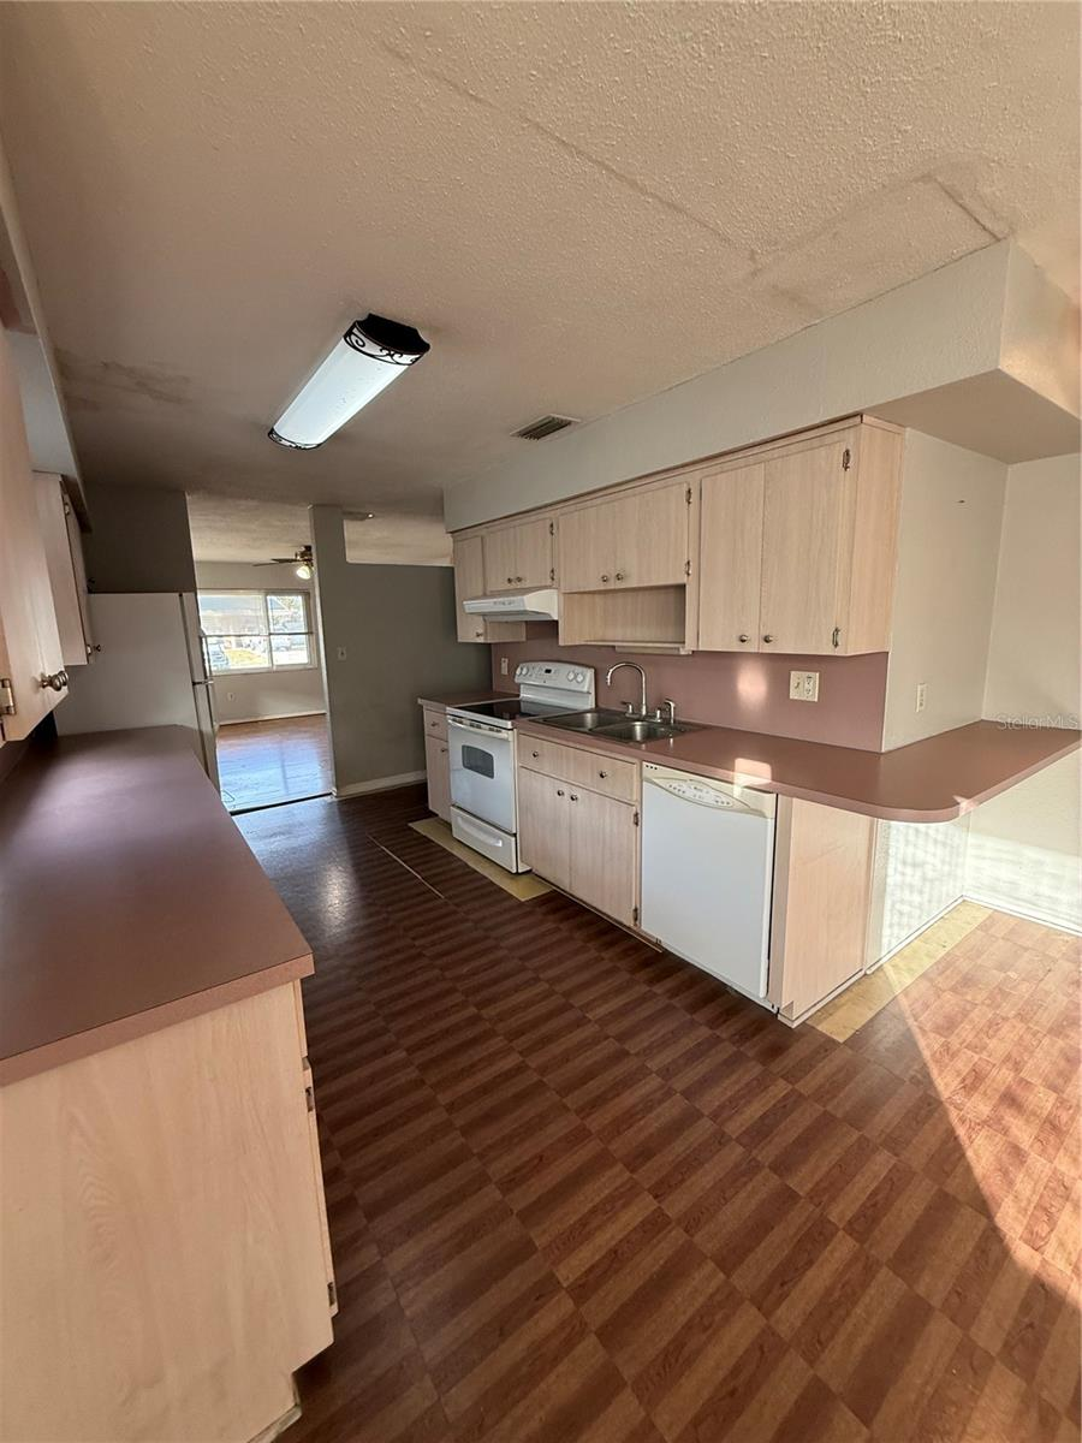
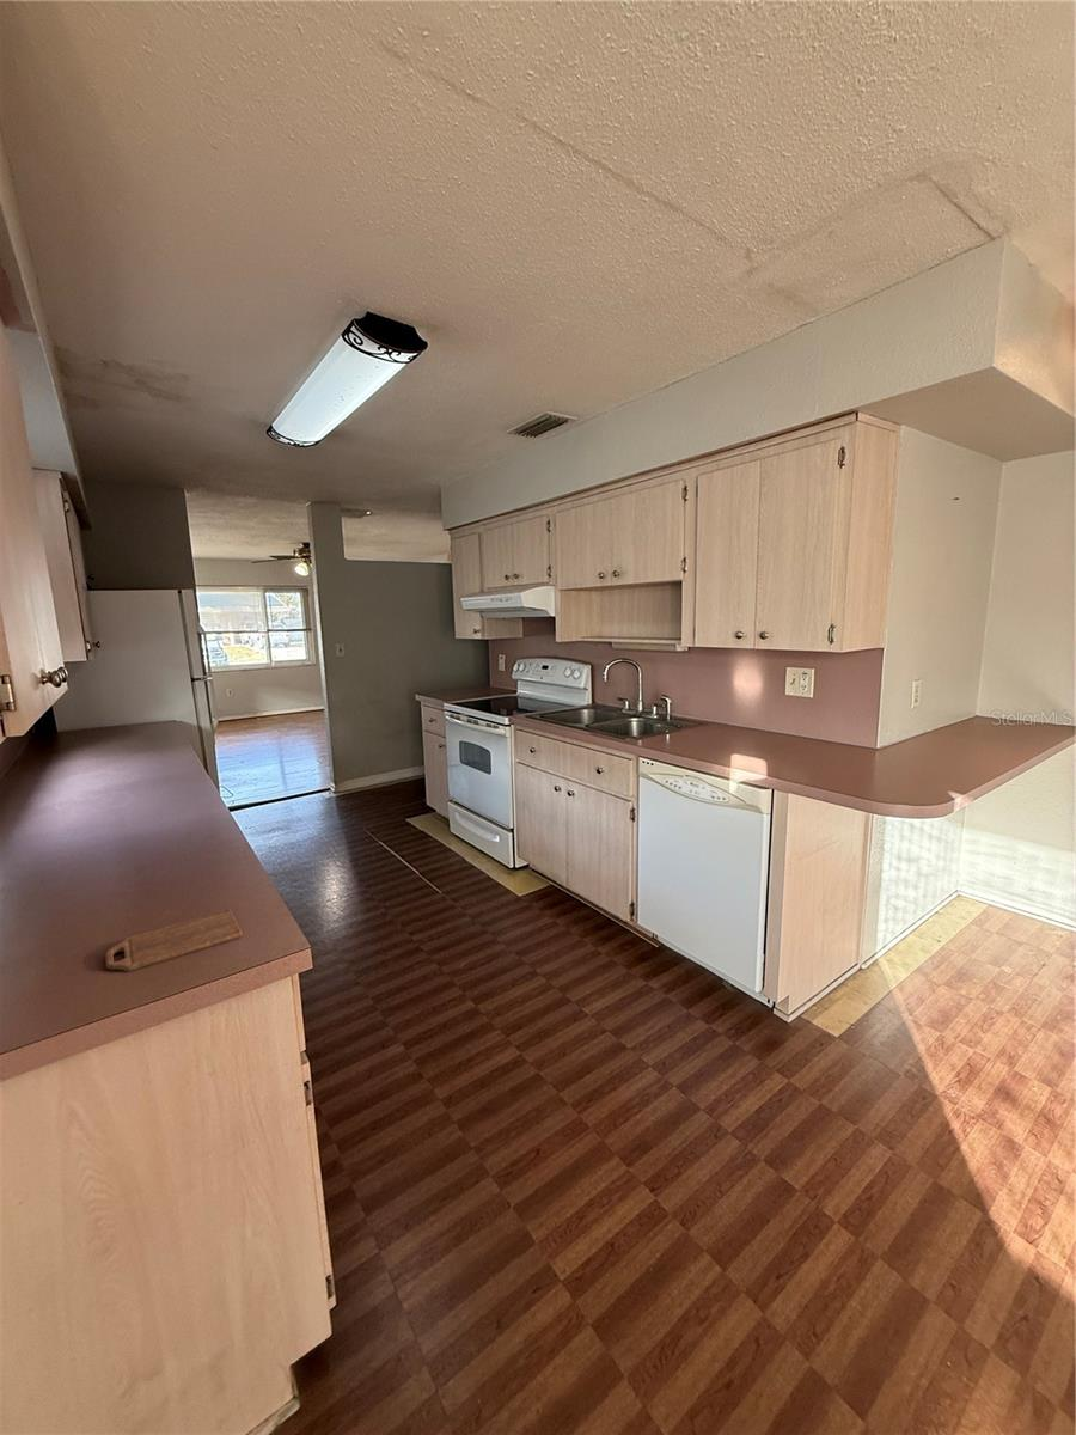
+ cutting board [104,908,243,972]
